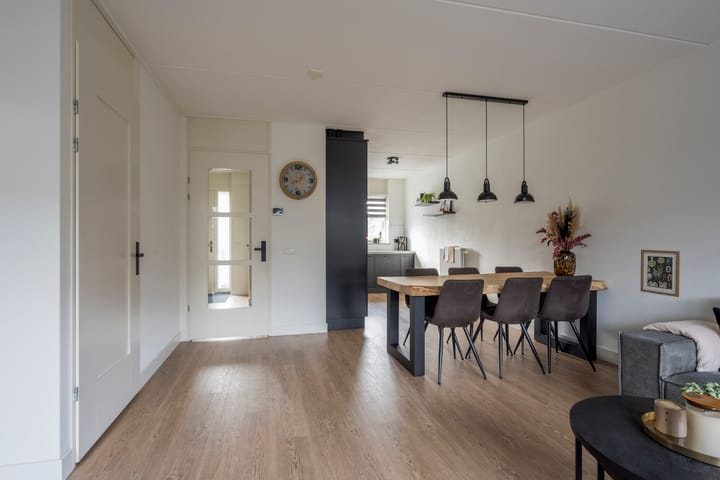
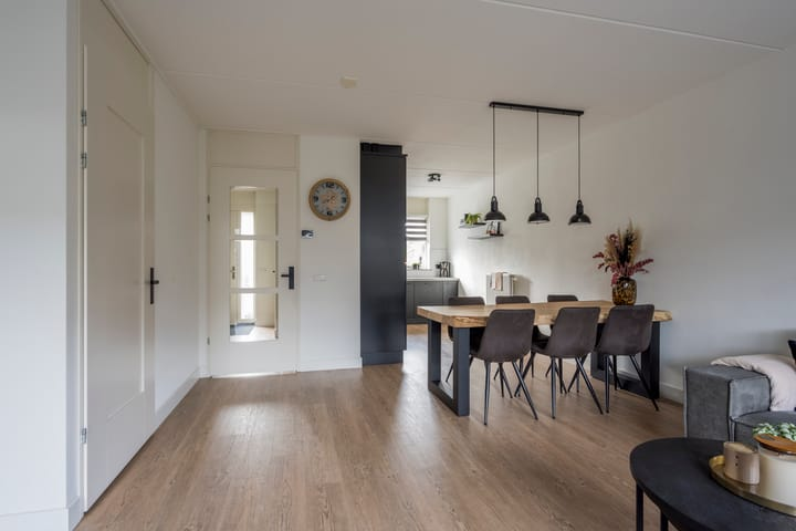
- wall art [639,249,681,298]
